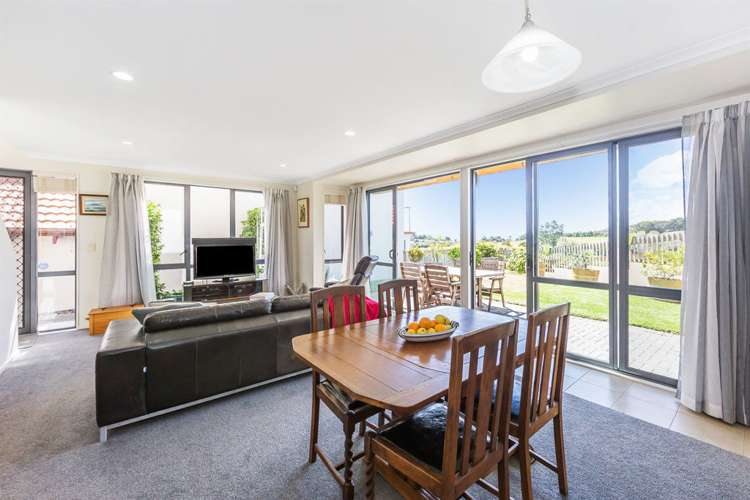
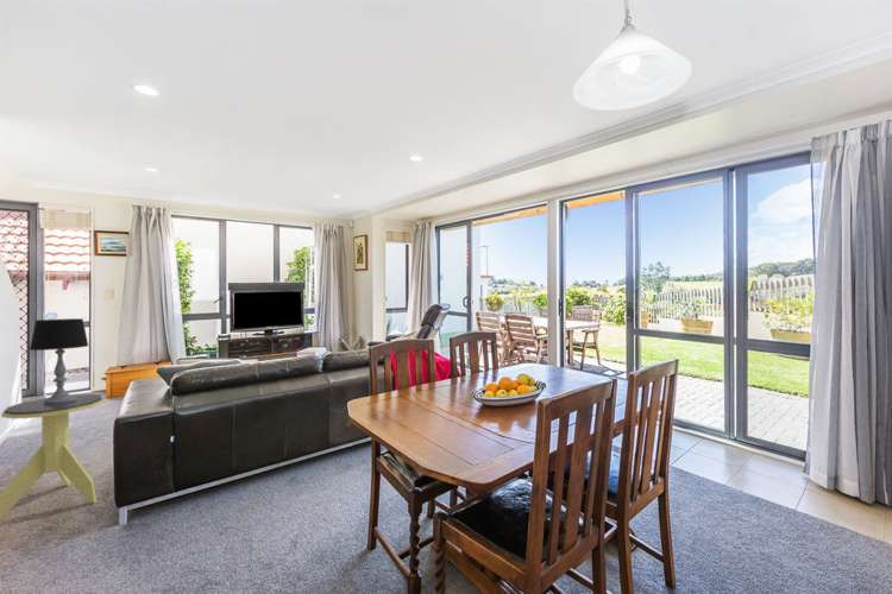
+ table lamp [29,317,89,405]
+ side table [0,392,106,520]
